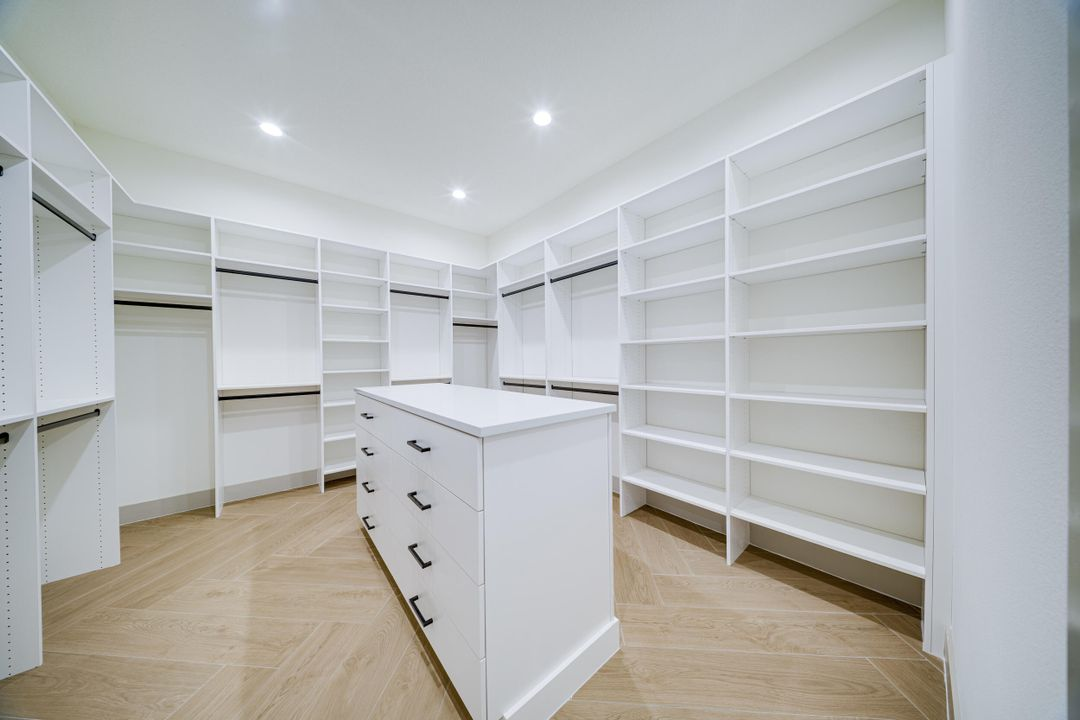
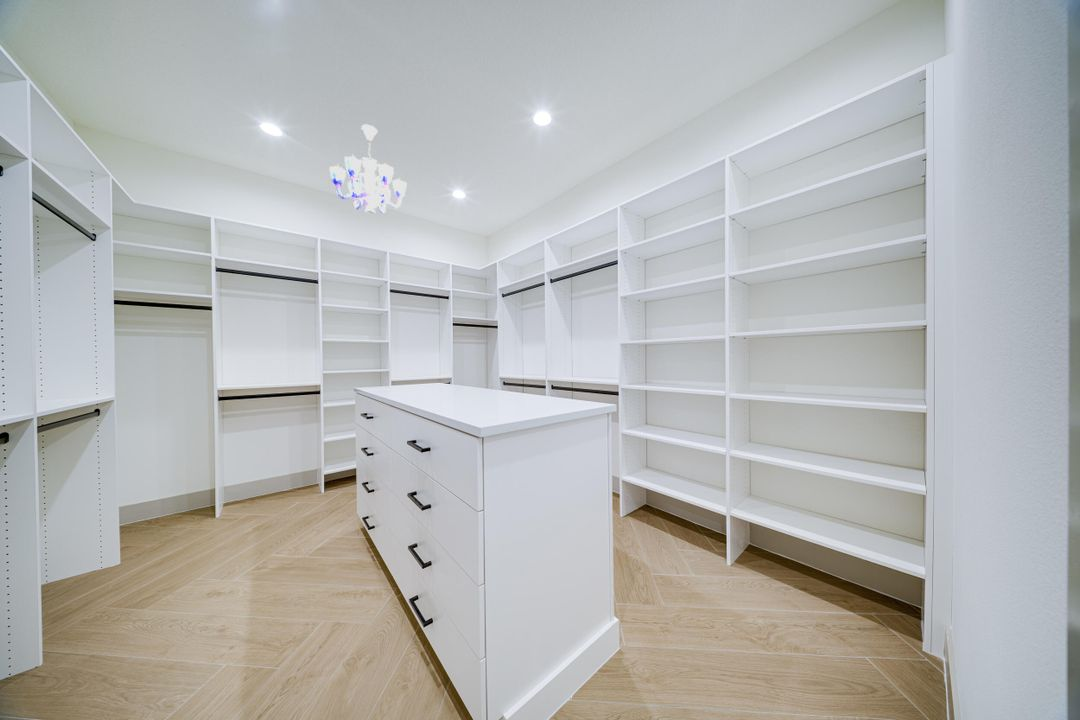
+ chandelier [329,123,408,215]
